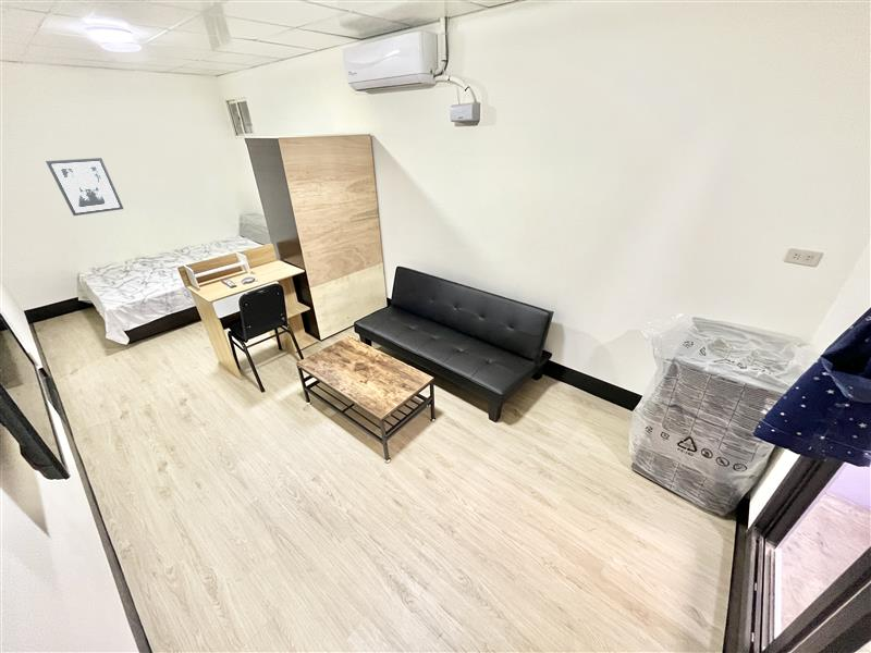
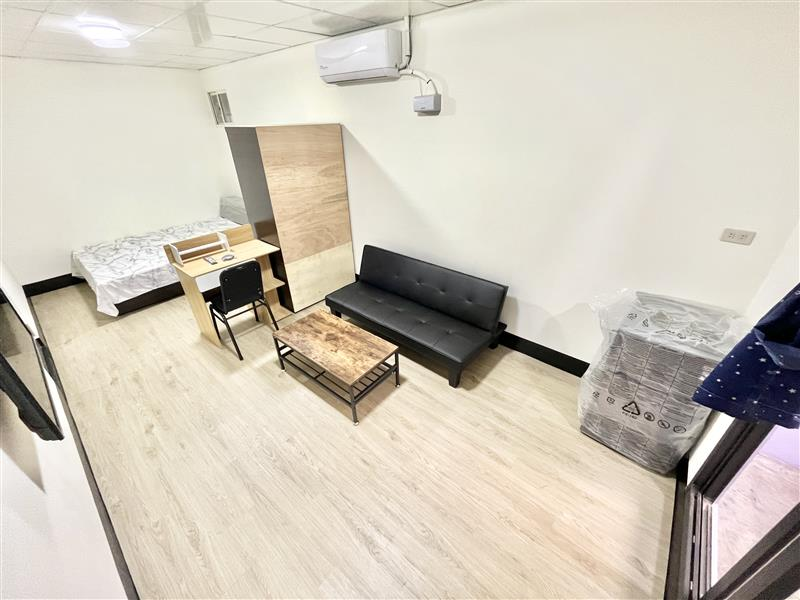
- wall art [45,157,124,217]
